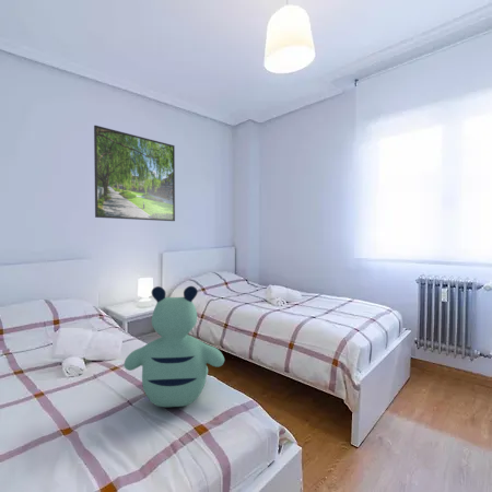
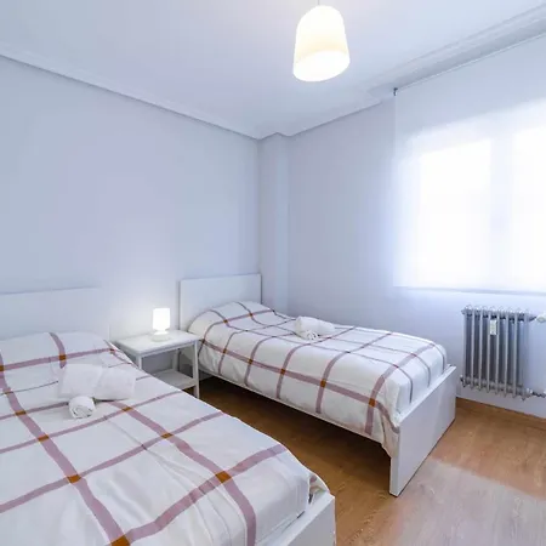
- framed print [93,125,176,222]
- bear [122,285,225,408]
